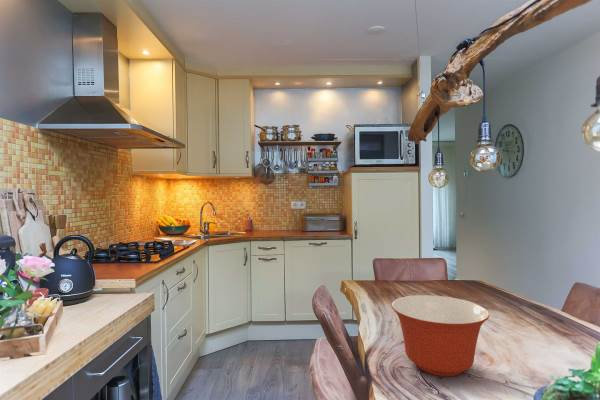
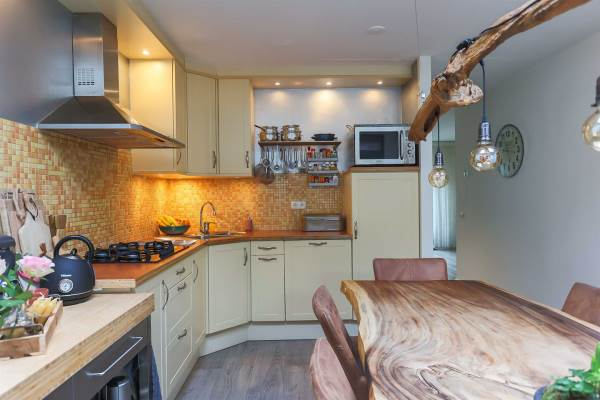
- mixing bowl [390,294,490,377]
